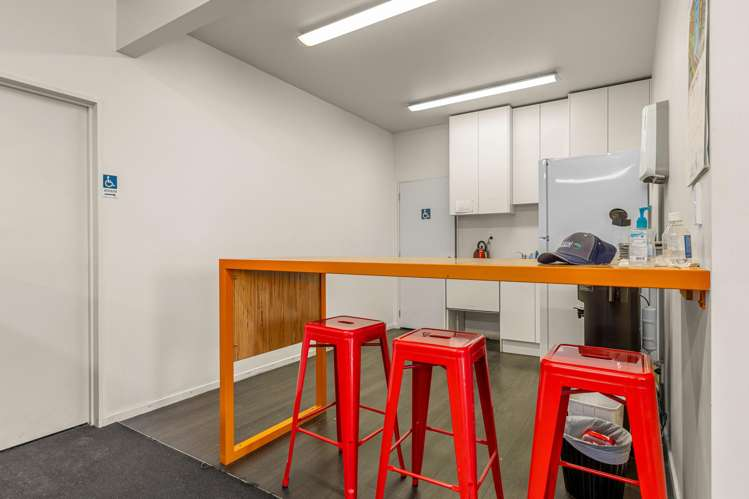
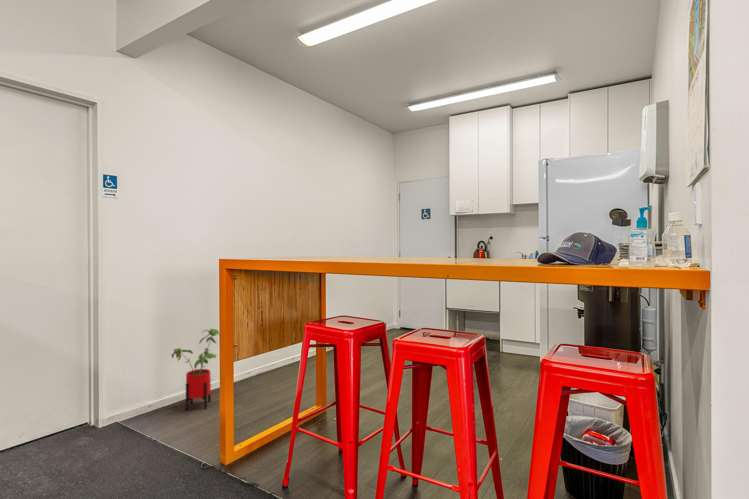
+ house plant [171,328,220,411]
